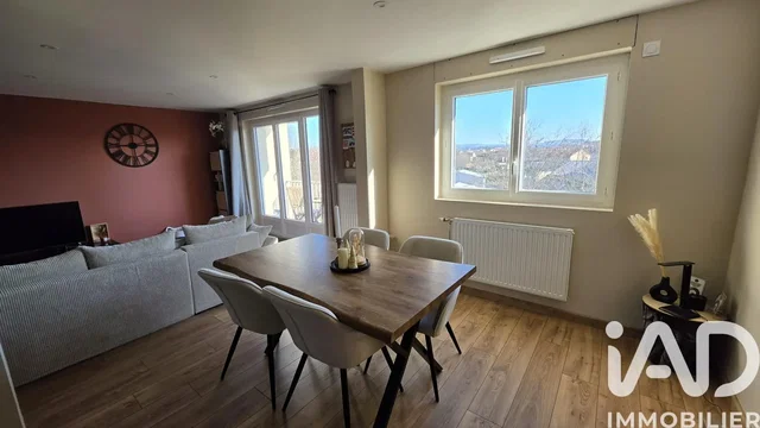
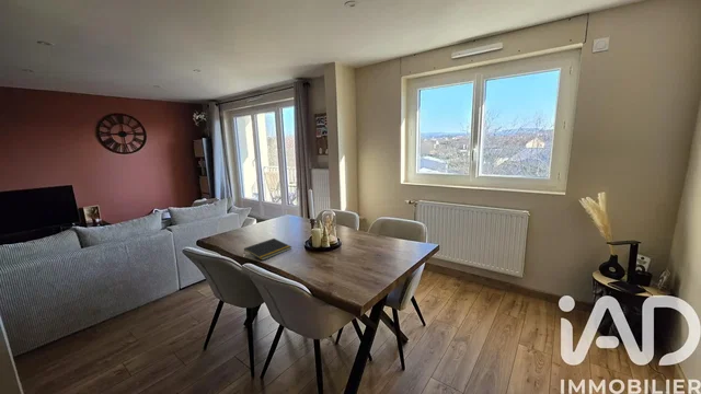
+ notepad [243,237,292,262]
